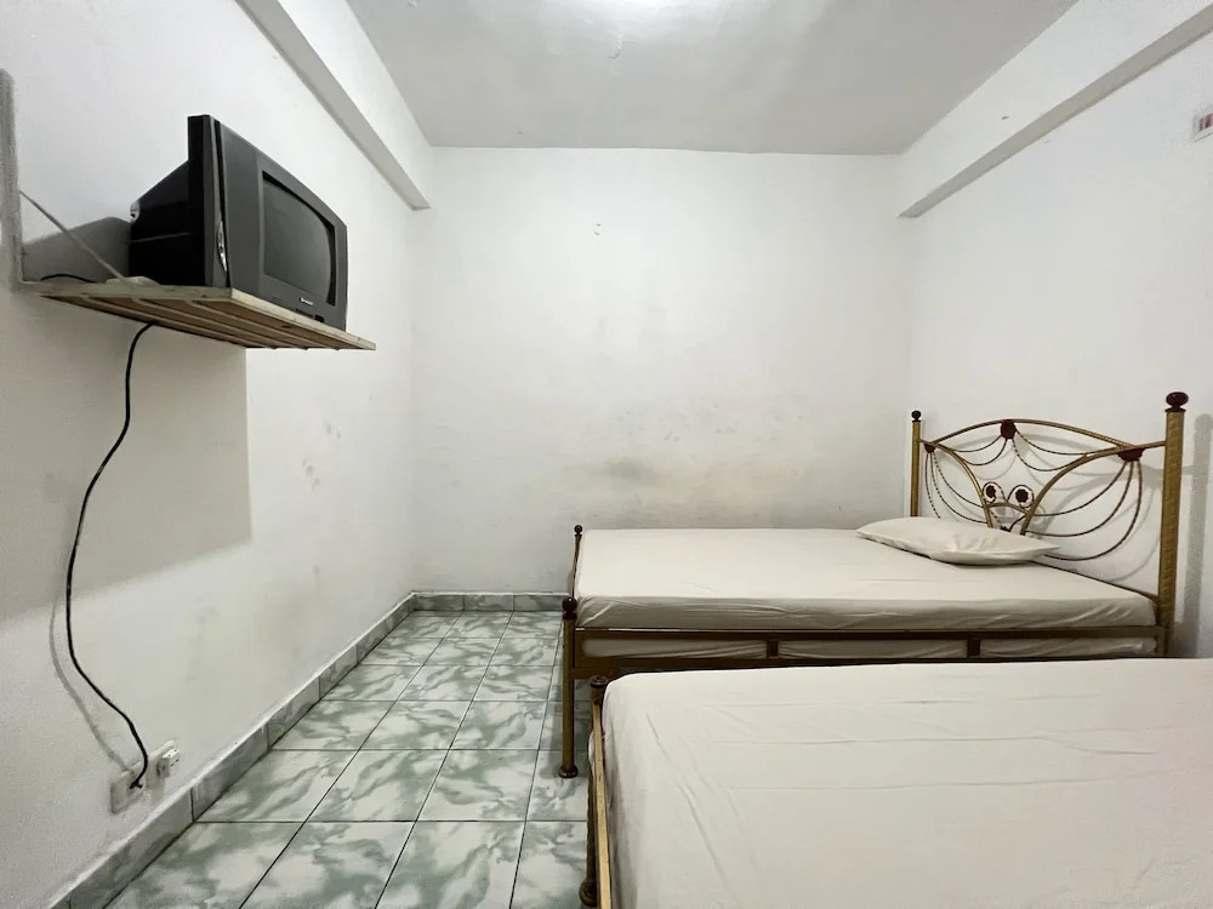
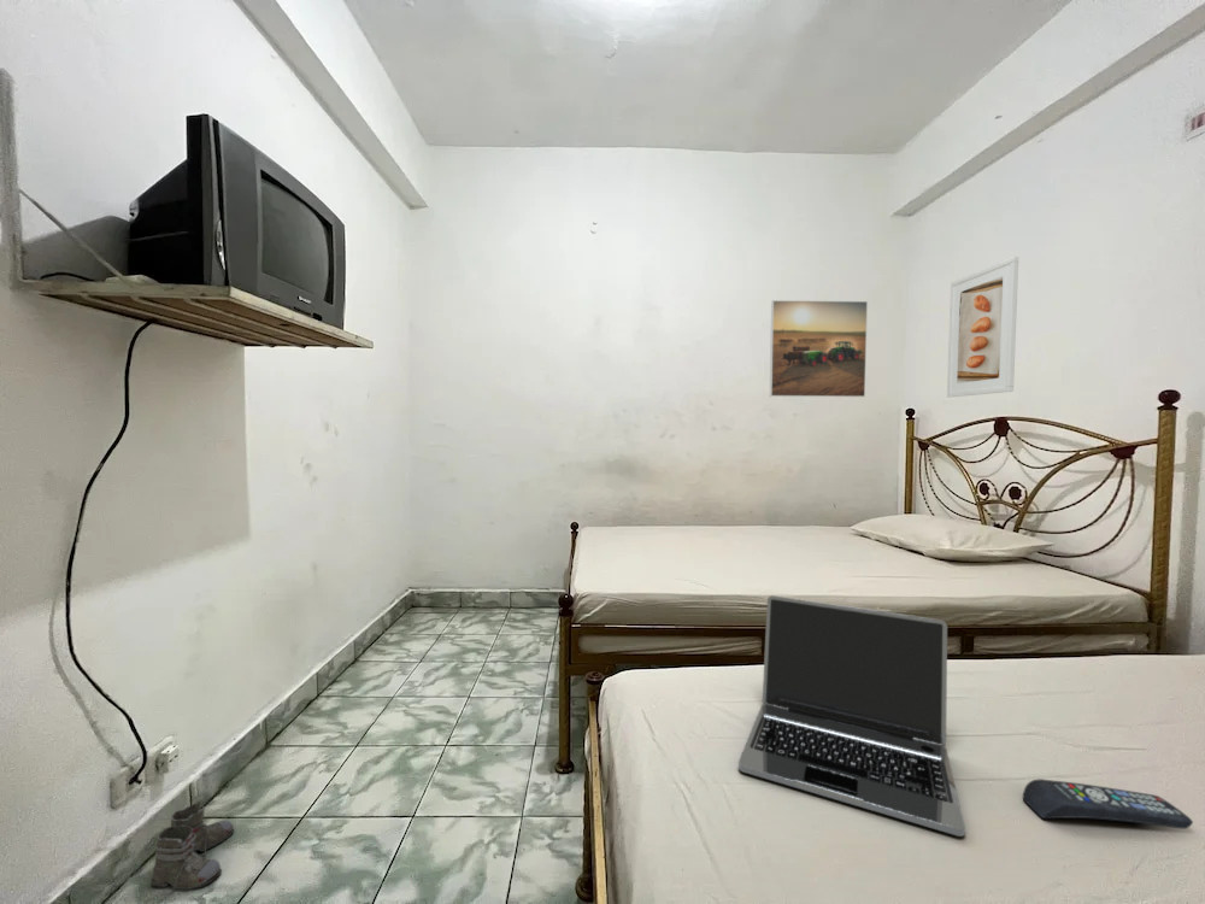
+ laptop [737,594,966,838]
+ remote control [1022,777,1194,830]
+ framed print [769,299,869,398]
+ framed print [946,256,1019,398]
+ boots [151,800,235,904]
